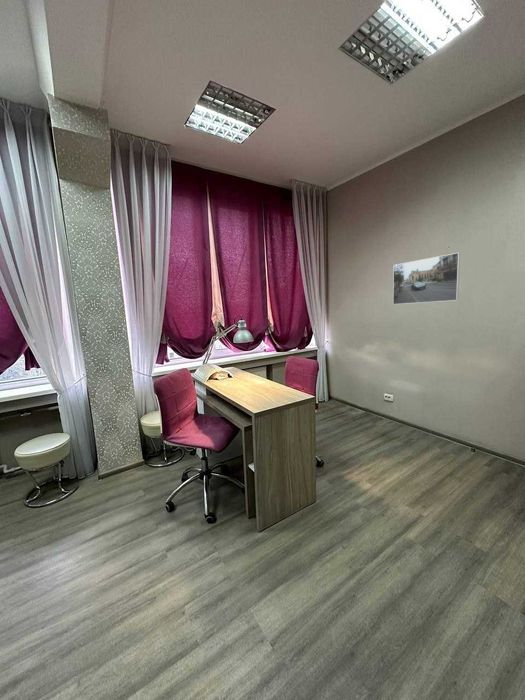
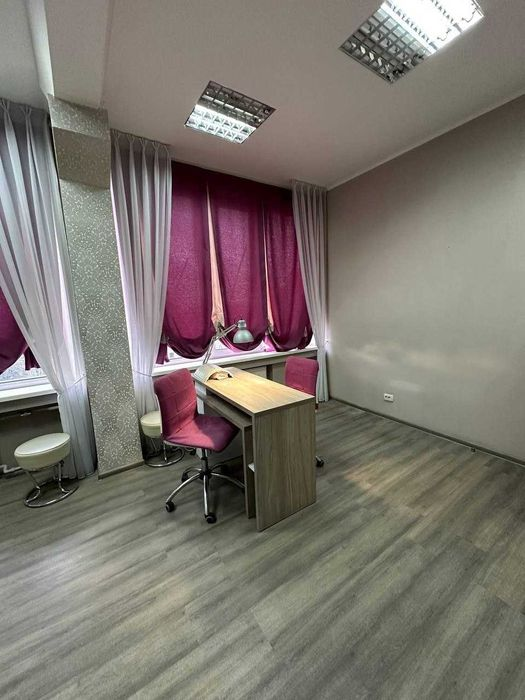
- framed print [392,252,461,305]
